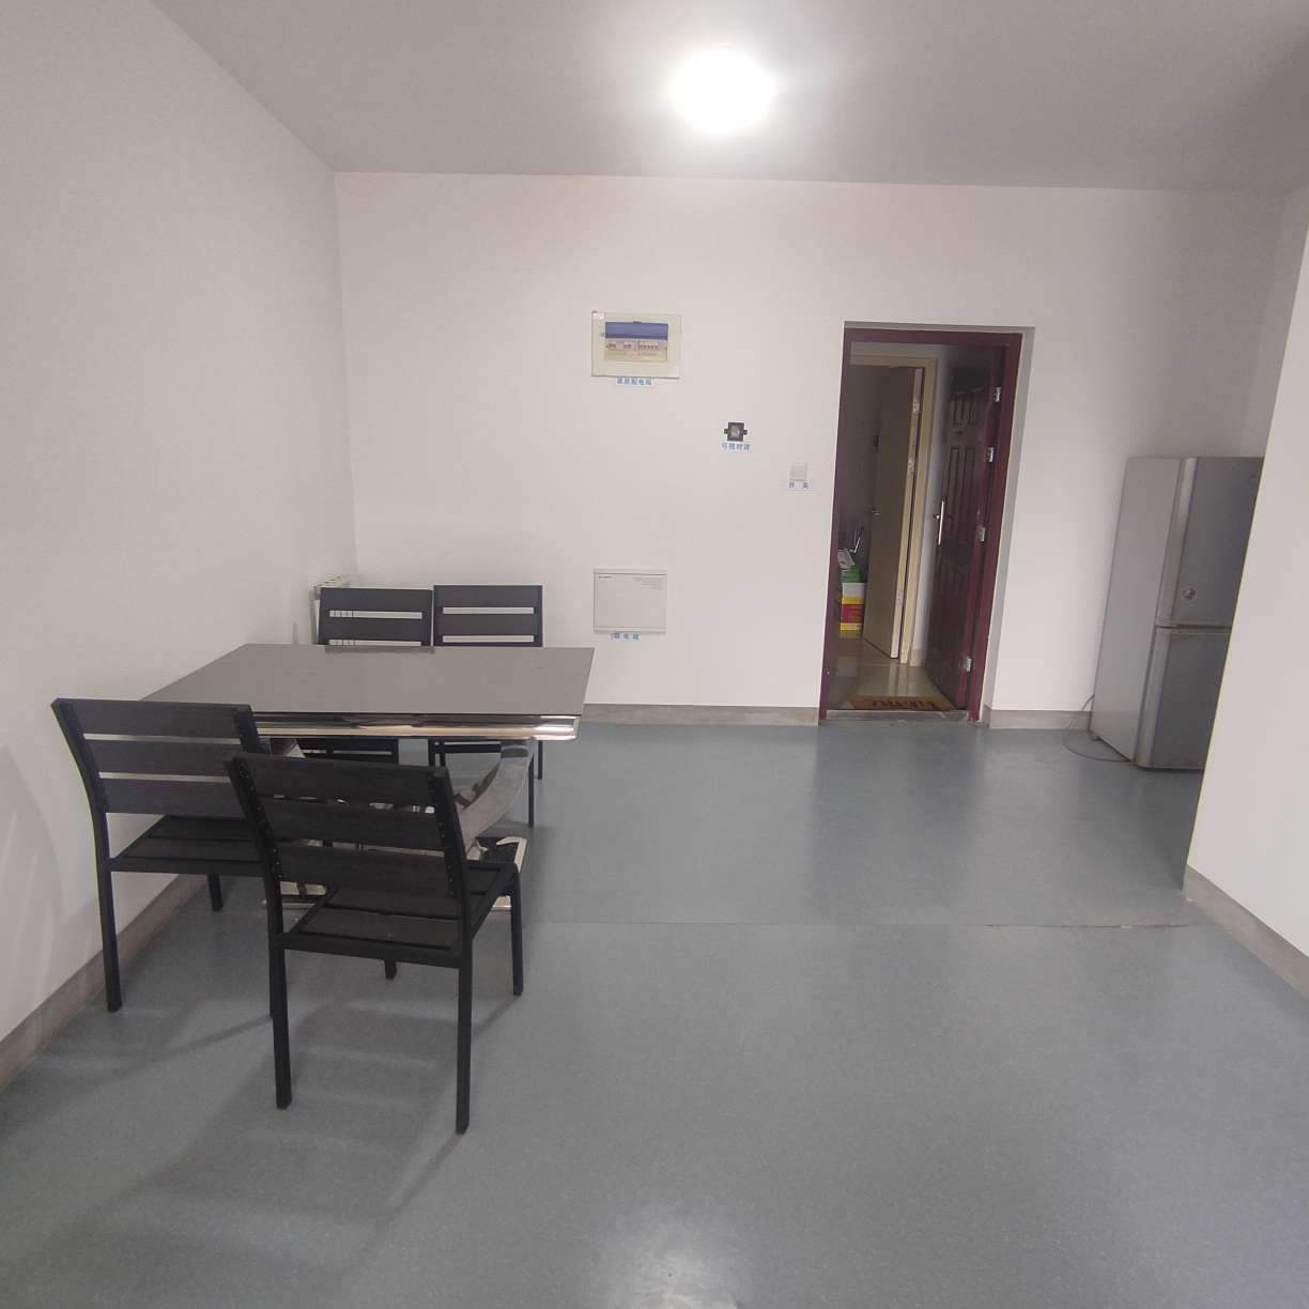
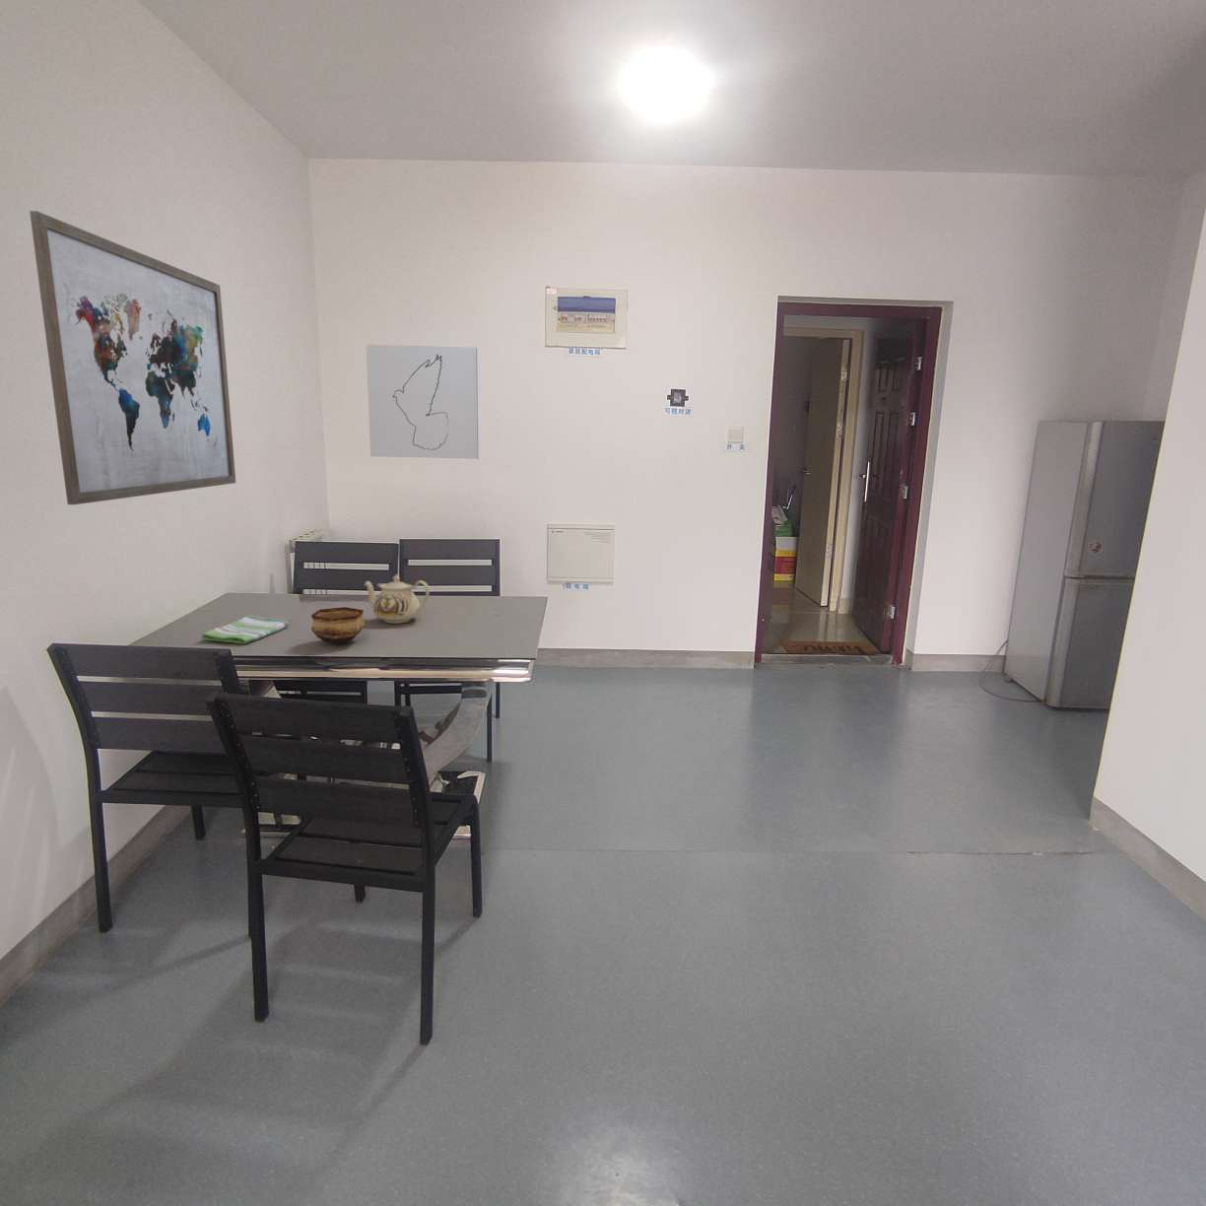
+ teapot [362,573,431,625]
+ bowl [310,606,366,645]
+ wall art [366,343,479,461]
+ wall art [29,210,236,506]
+ dish towel [200,614,288,645]
